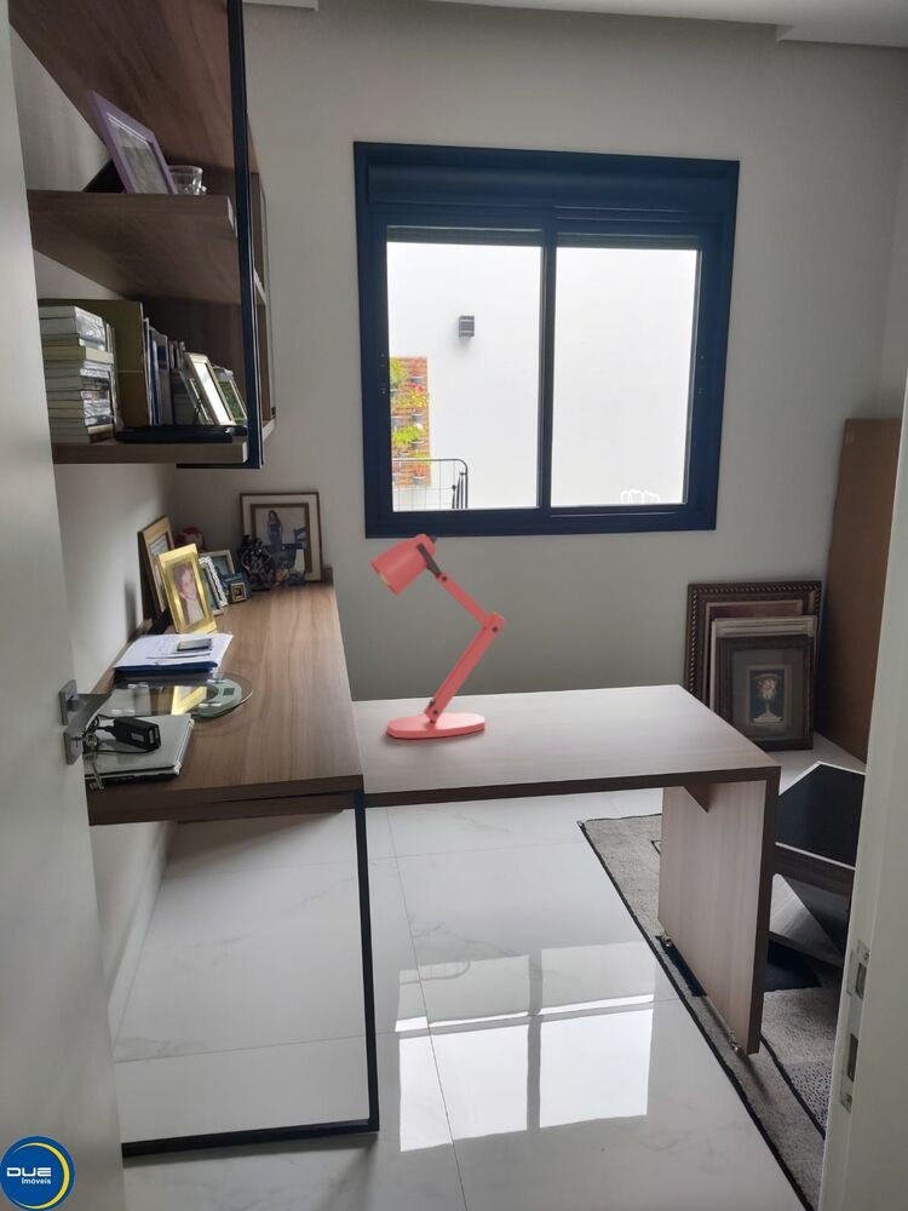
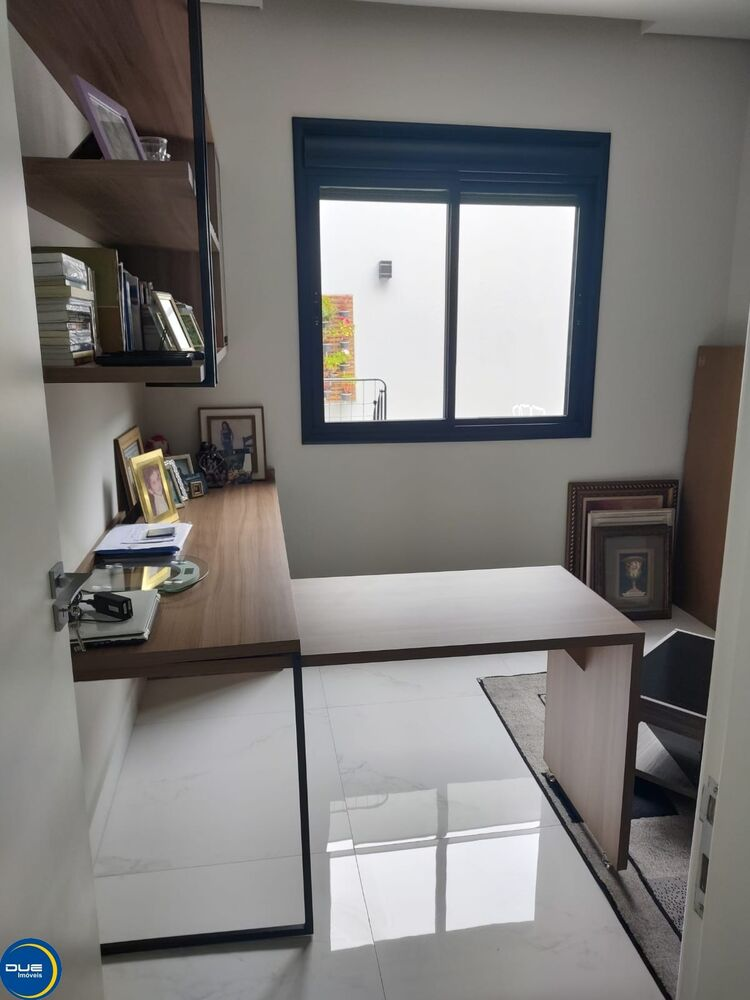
- desk lamp [368,533,507,739]
